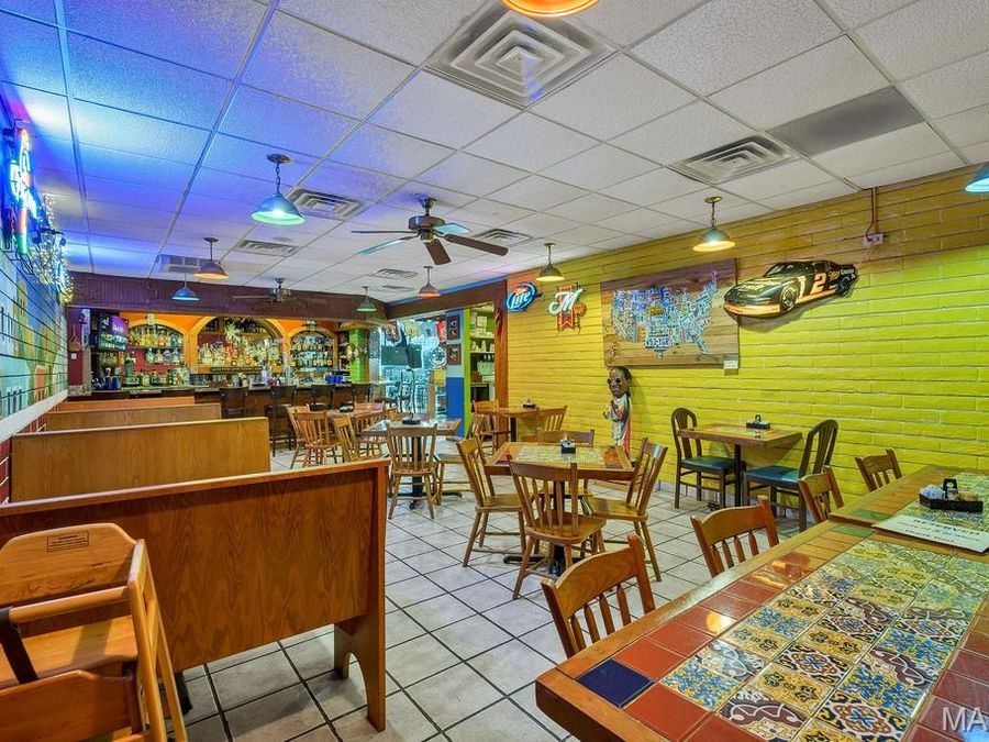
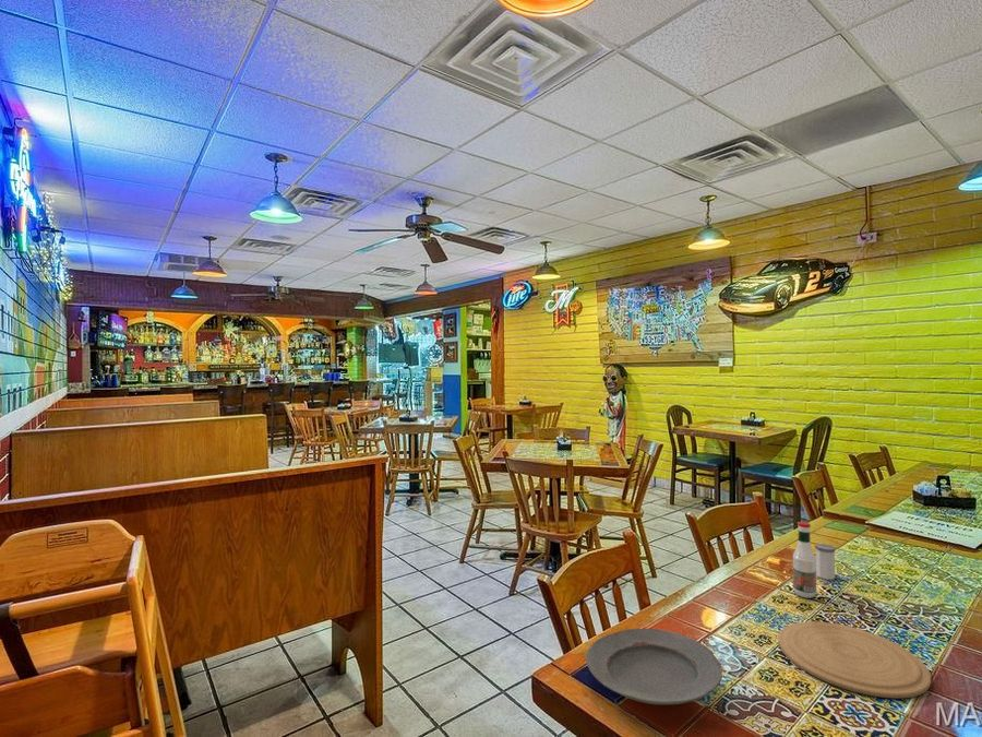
+ tabasco sauce [792,521,817,599]
+ plate [585,627,723,706]
+ salt shaker [814,543,837,581]
+ plate [778,620,932,699]
